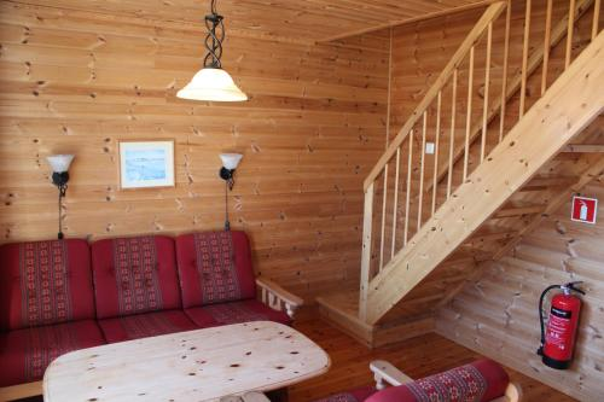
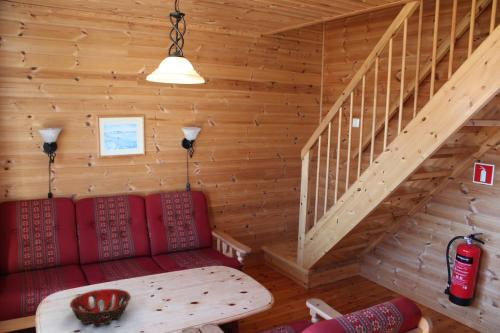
+ decorative bowl [69,288,132,326]
